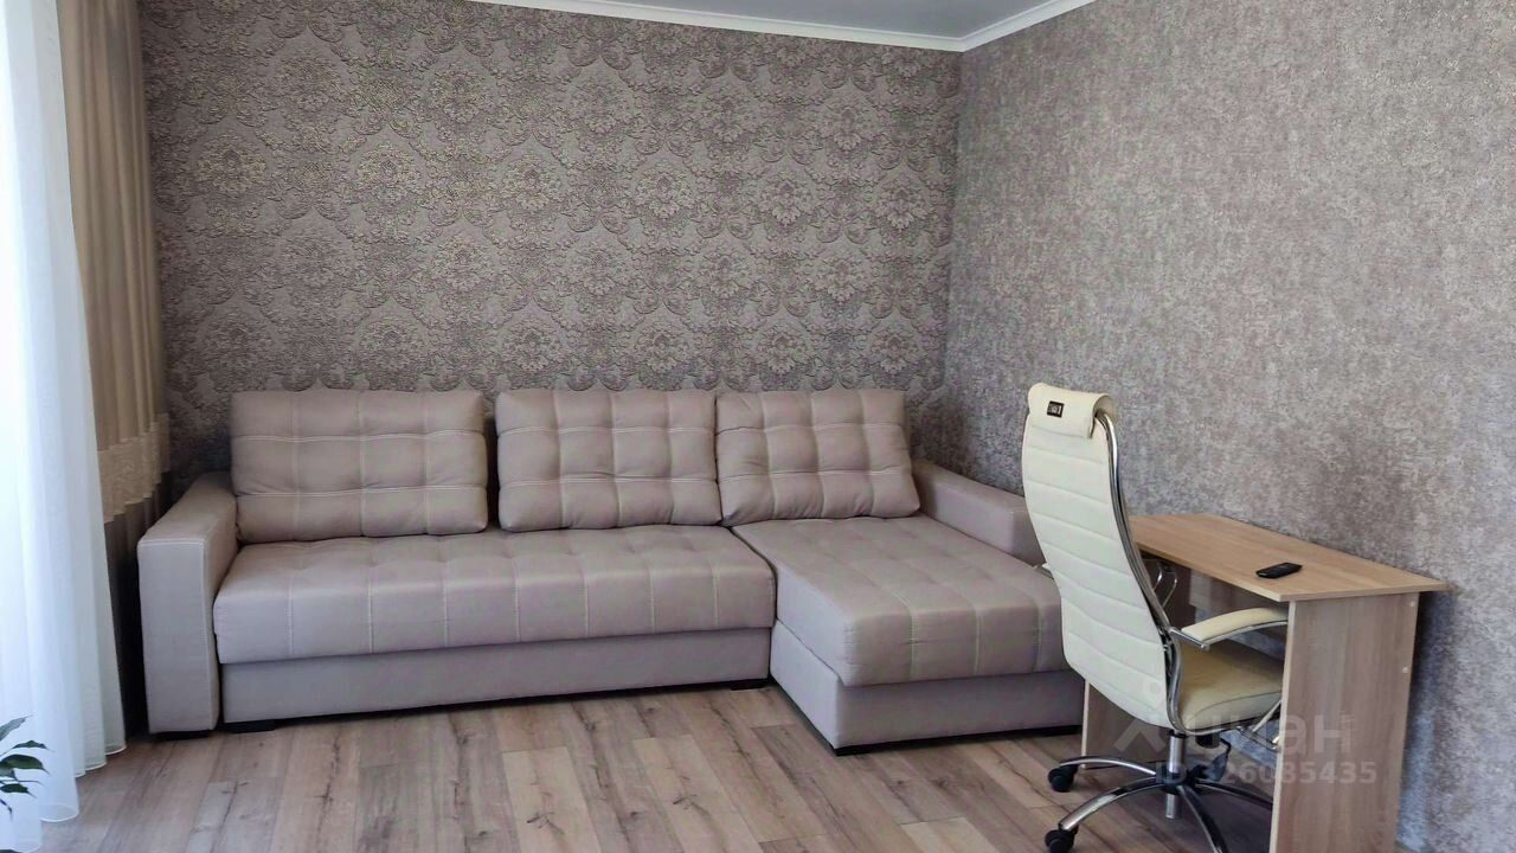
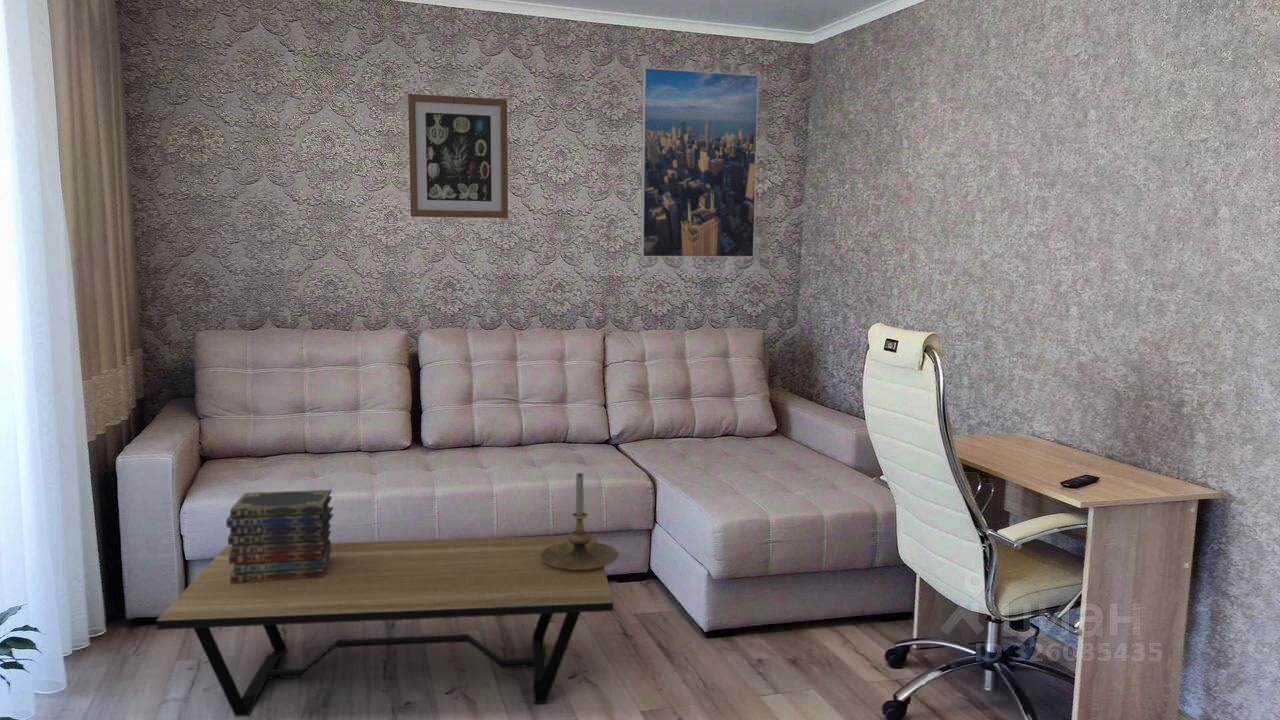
+ candle holder [540,472,620,571]
+ coffee table [156,534,614,717]
+ wall art [407,93,509,219]
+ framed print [640,67,760,258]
+ book stack [225,489,334,584]
